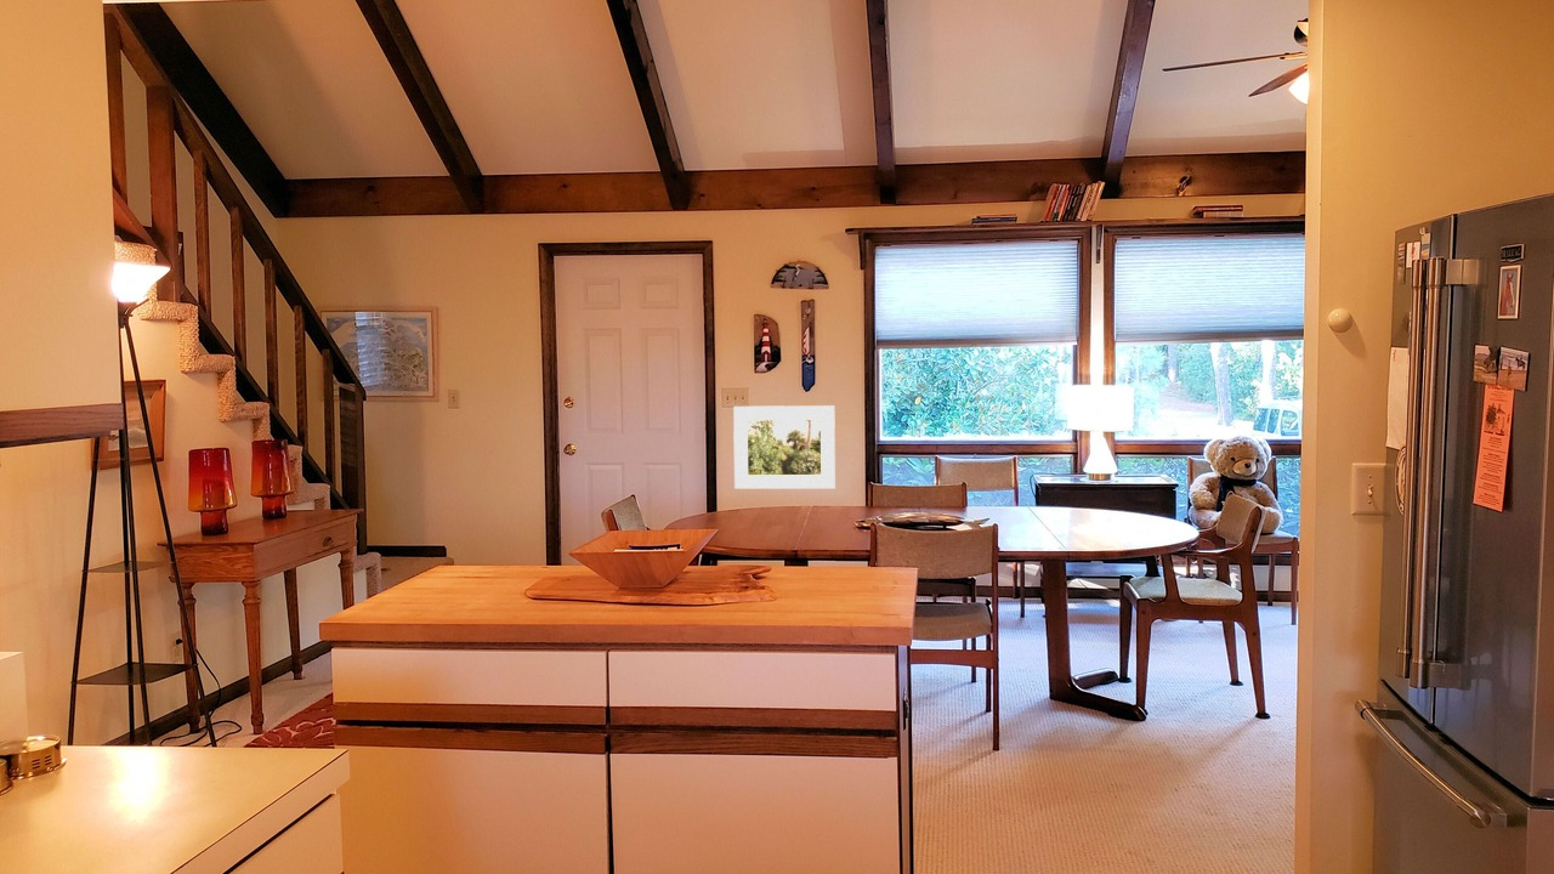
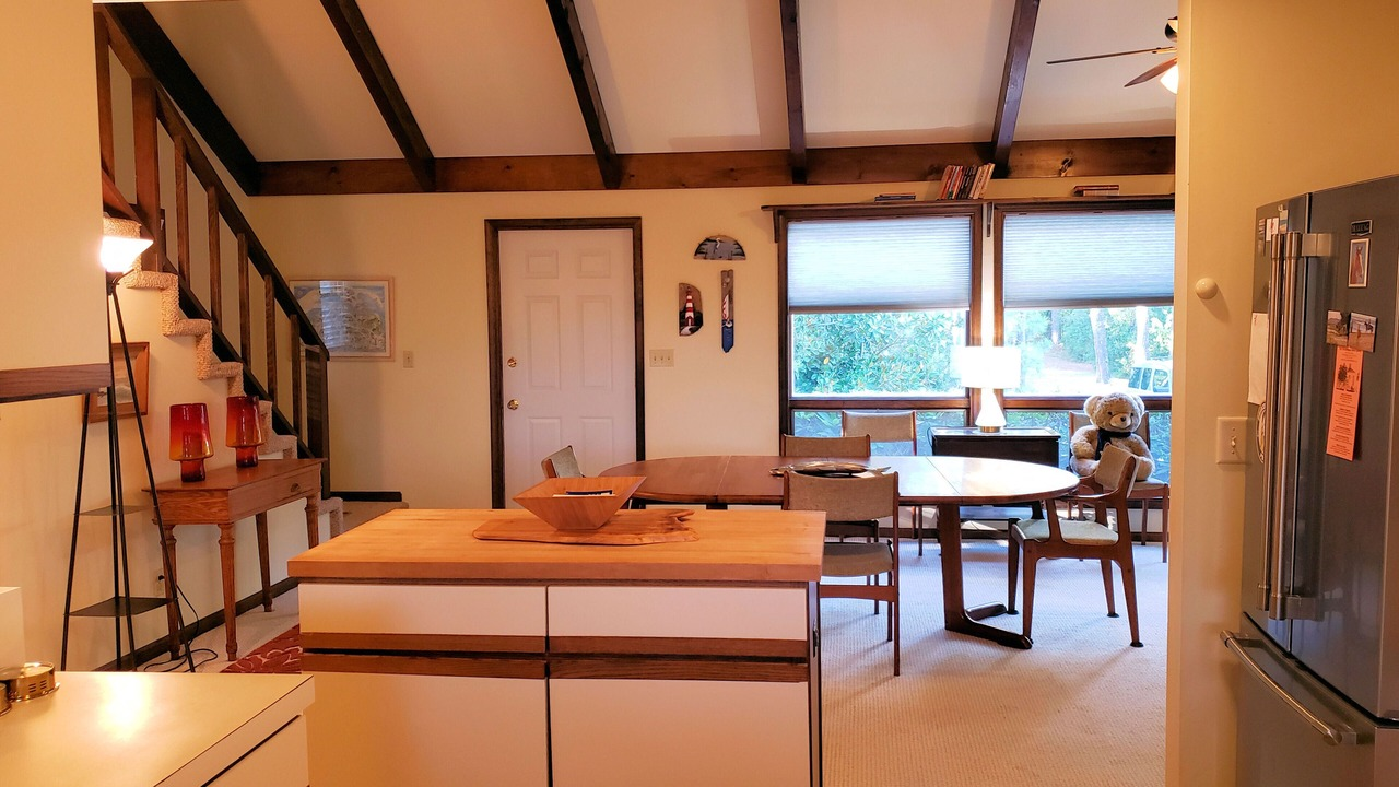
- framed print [732,404,836,490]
